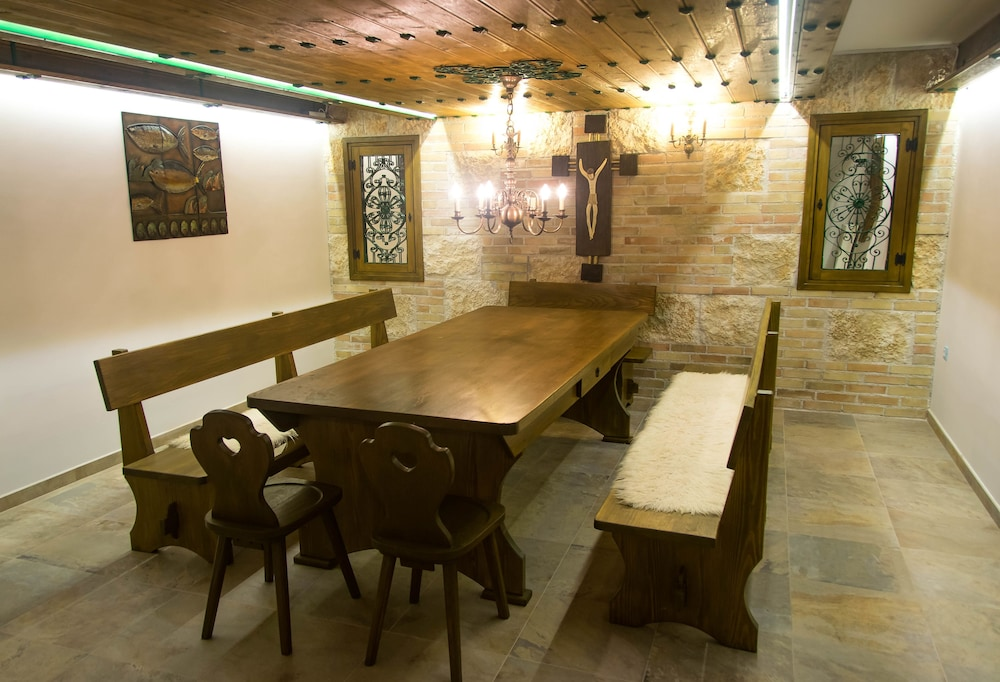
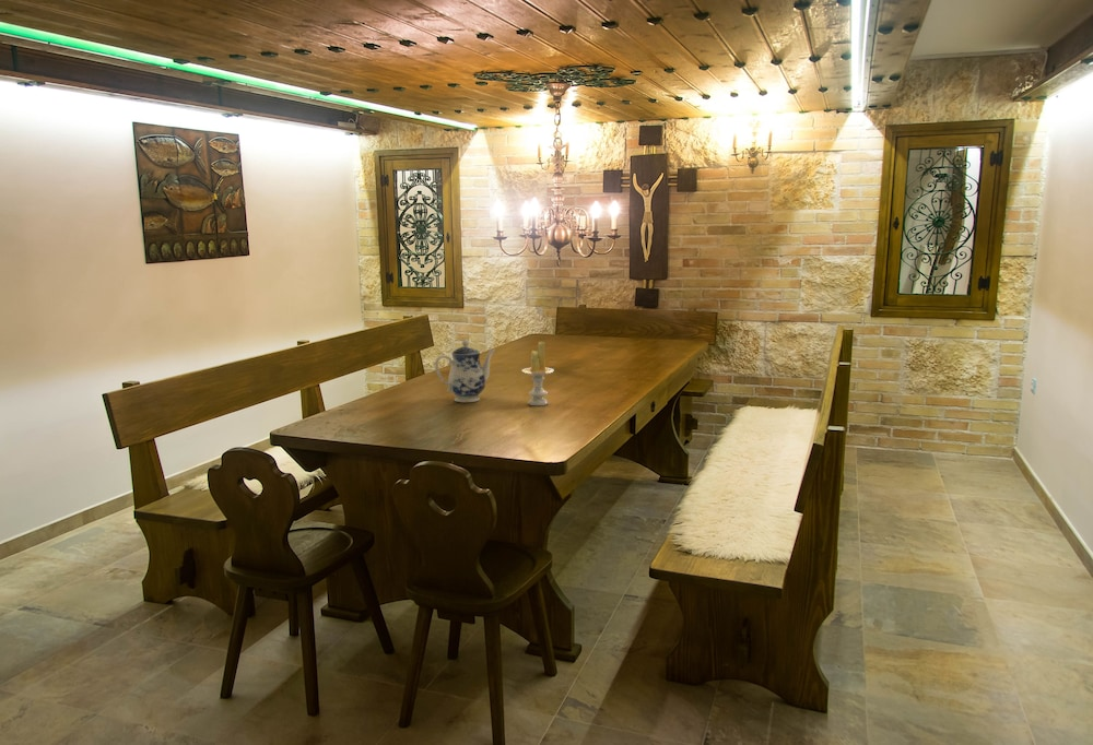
+ candle [521,341,555,406]
+ teapot [434,339,496,403]
